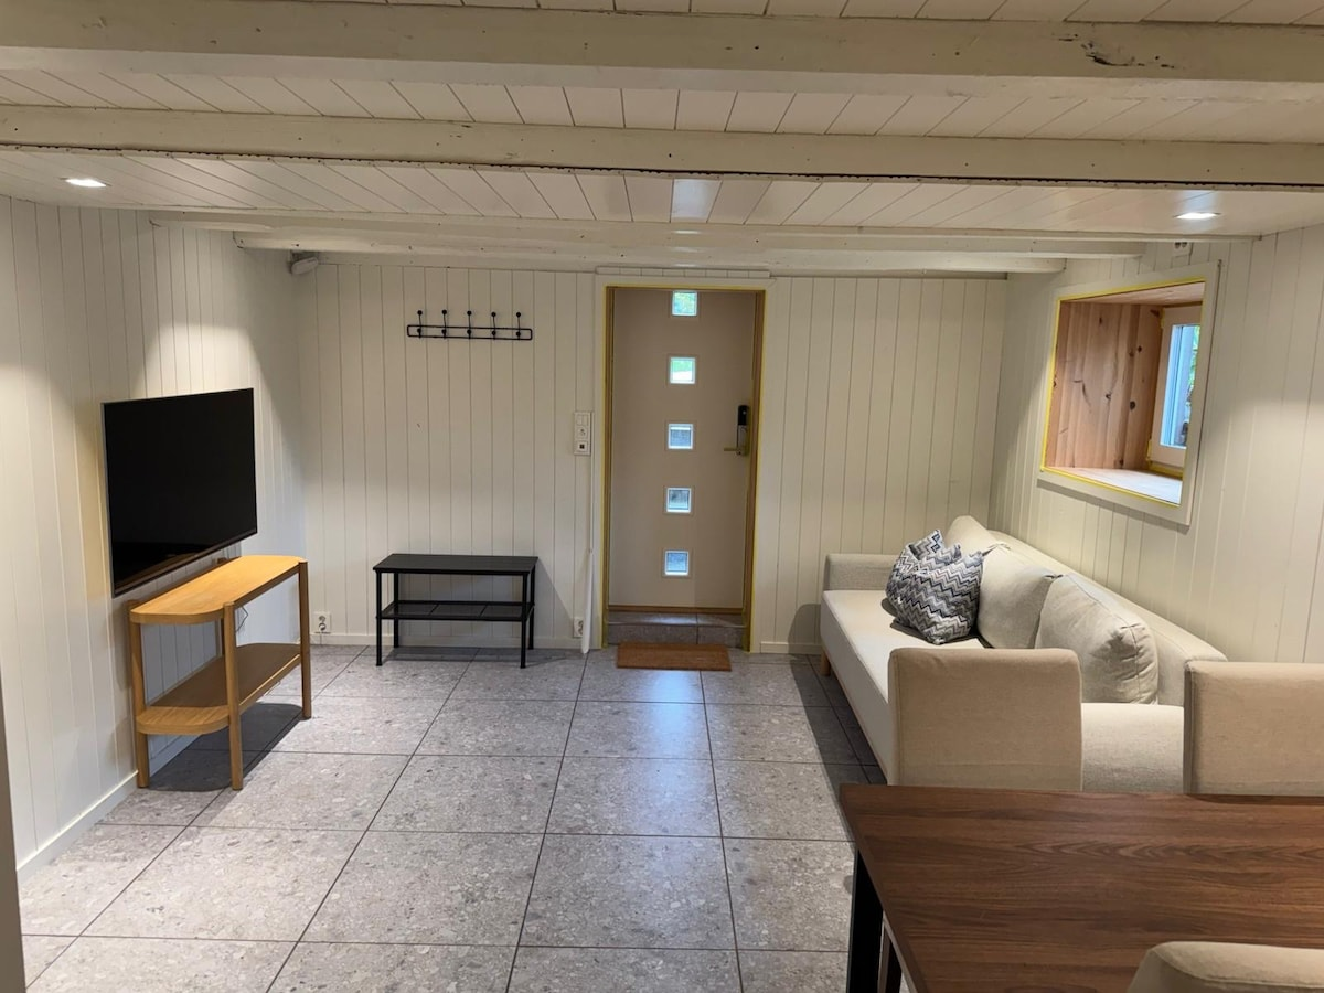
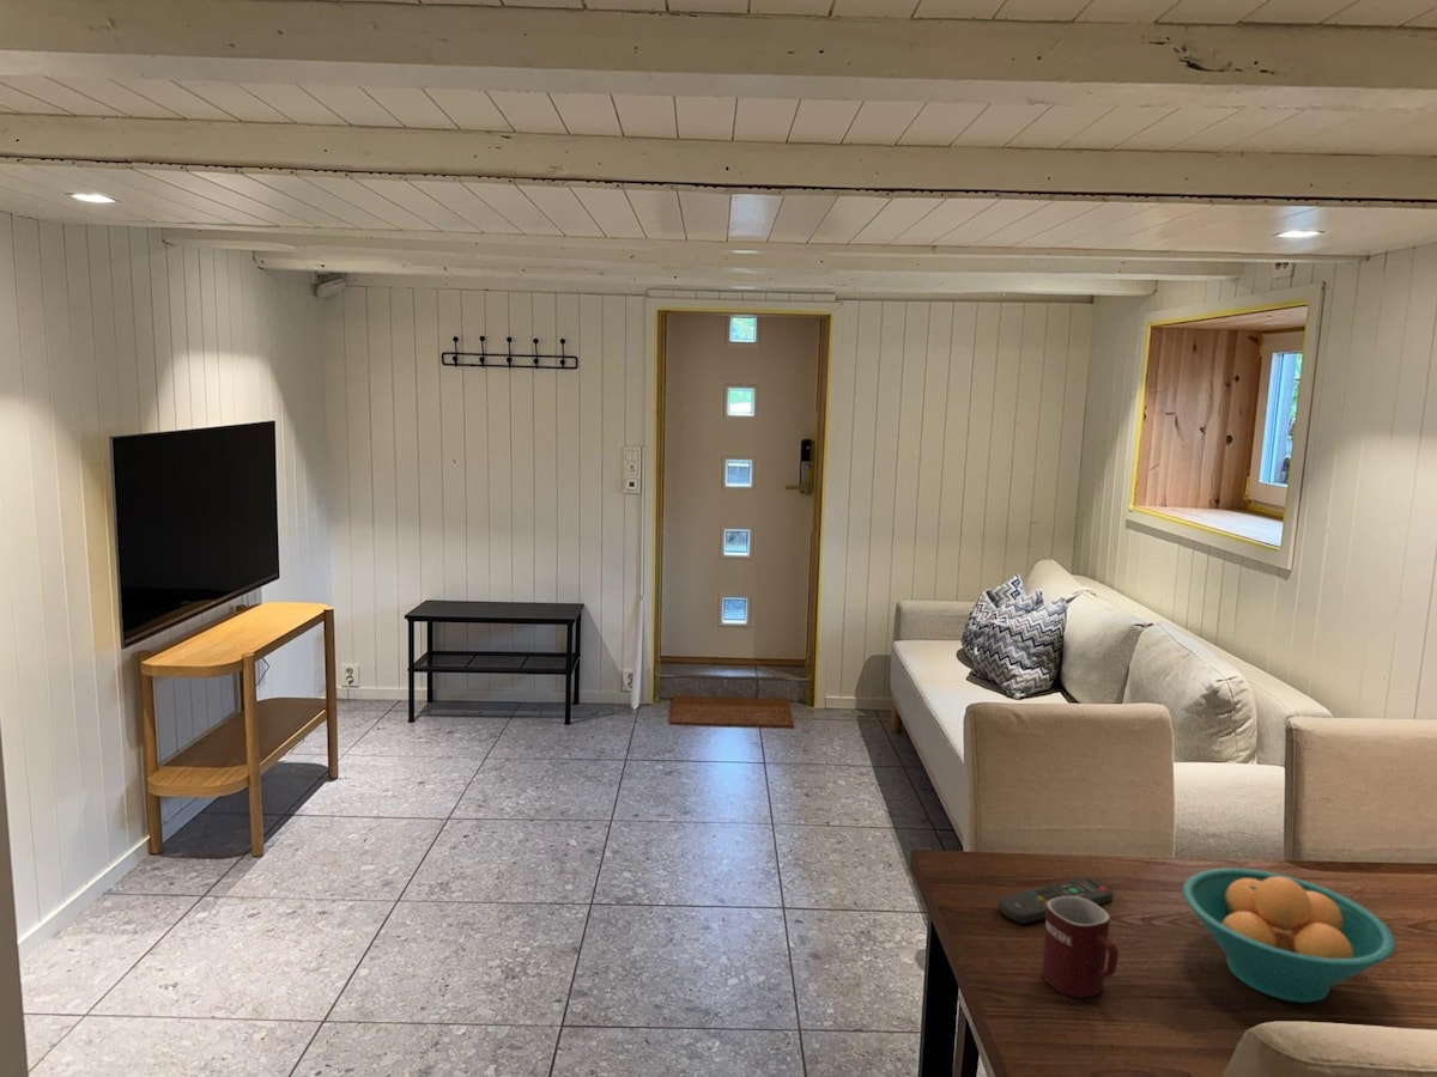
+ fruit bowl [1181,868,1396,1004]
+ mug [1041,896,1120,999]
+ remote control [998,876,1114,925]
